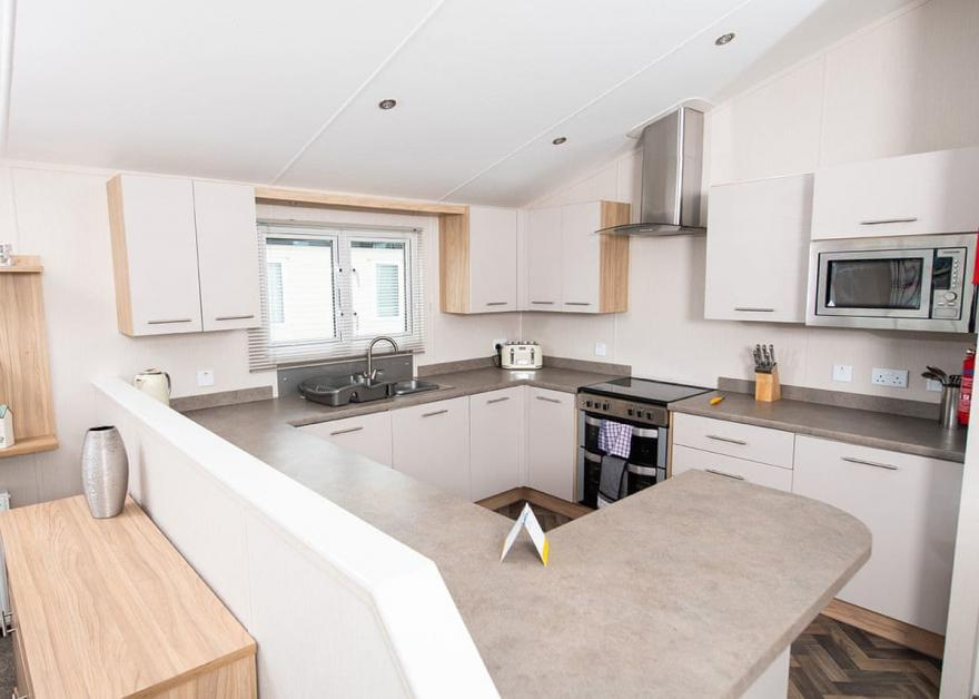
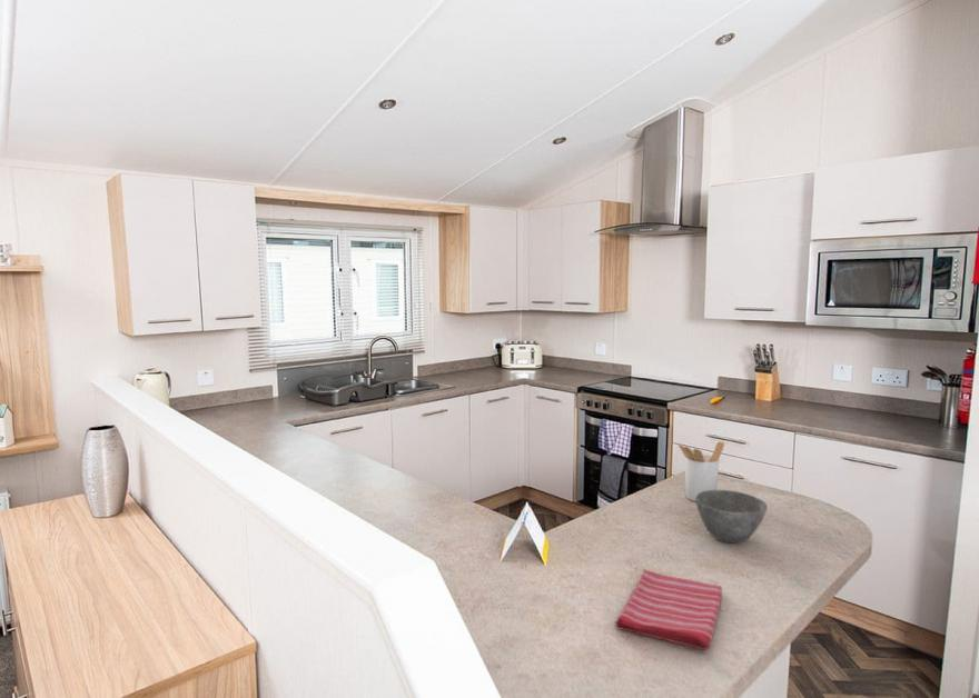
+ utensil holder [676,440,725,502]
+ dish towel [614,568,723,651]
+ bowl [695,489,769,544]
